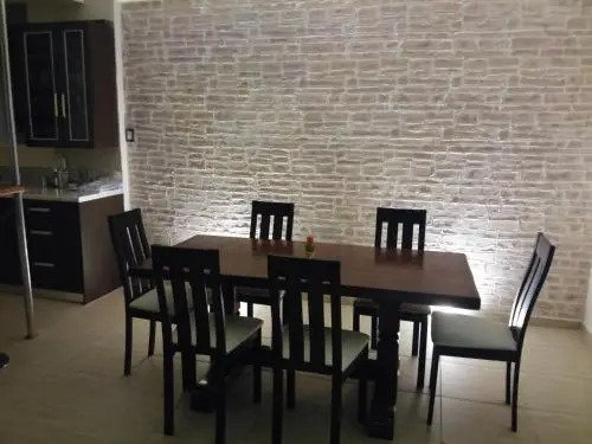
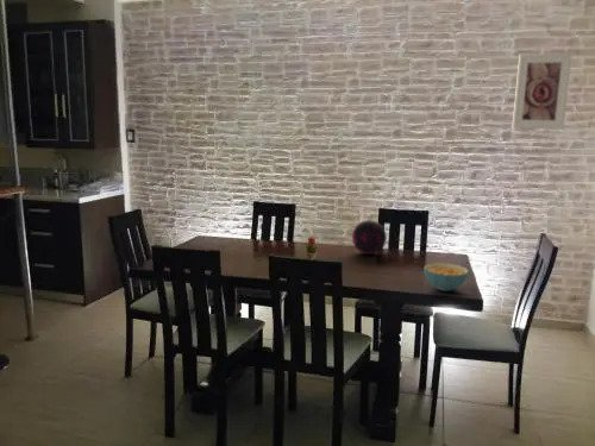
+ decorative orb [351,219,388,256]
+ cereal bowl [422,262,470,293]
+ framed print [512,52,574,131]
